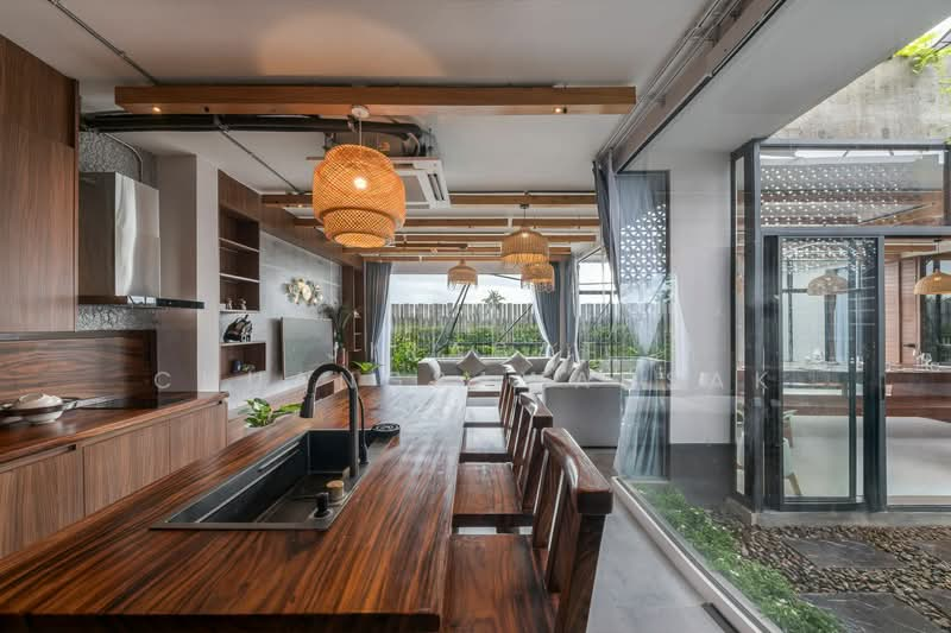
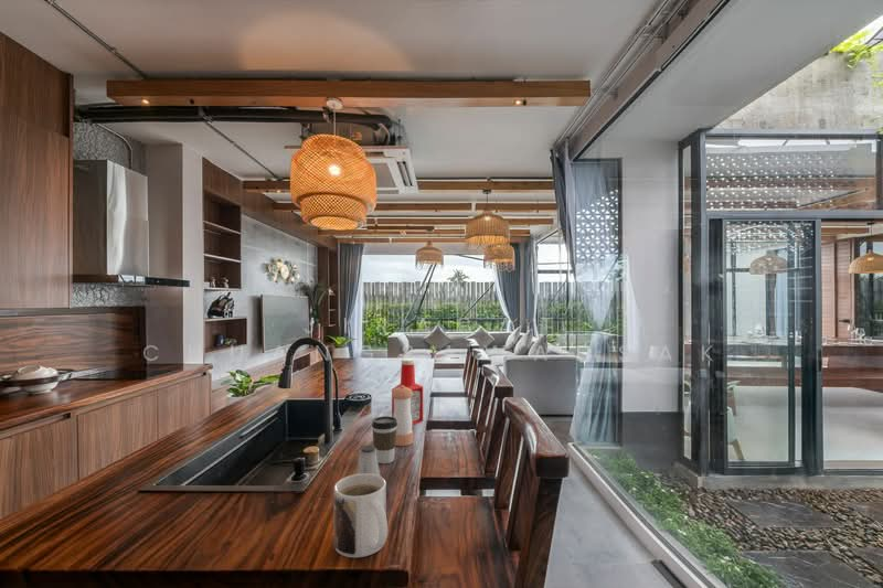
+ mug [333,473,389,558]
+ coffee cup [371,415,397,464]
+ pepper shaker [391,385,414,447]
+ soap bottle [391,357,424,426]
+ saltshaker [355,443,382,477]
